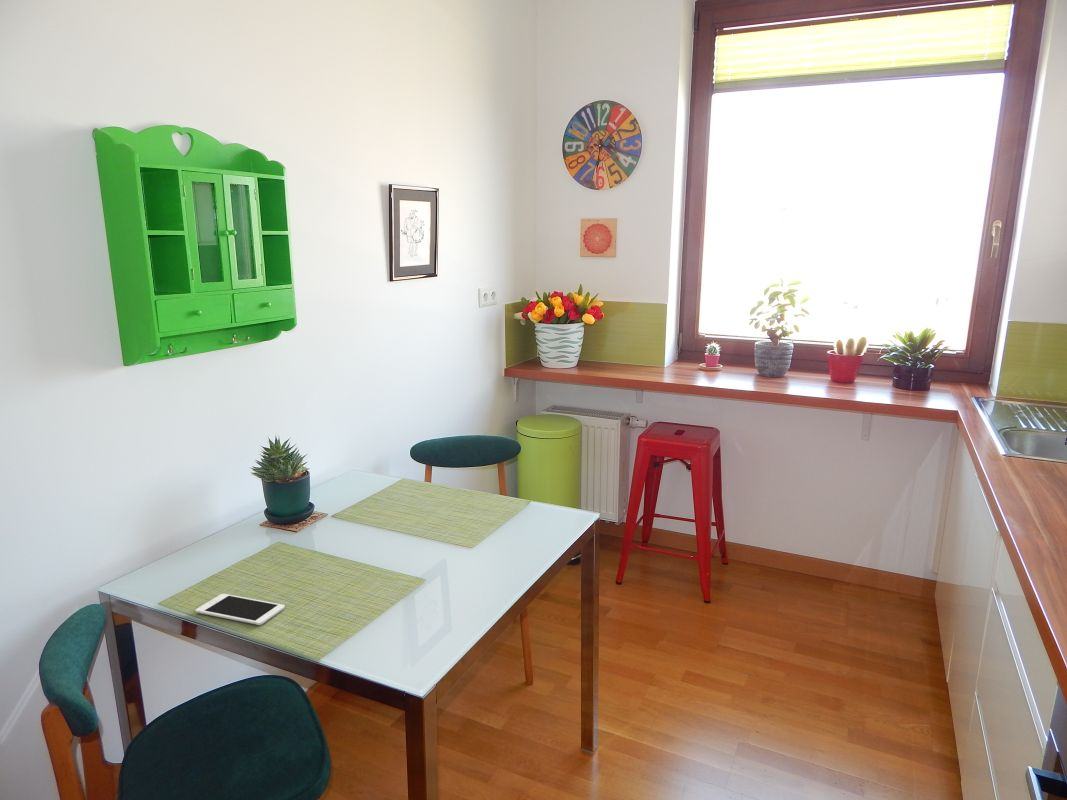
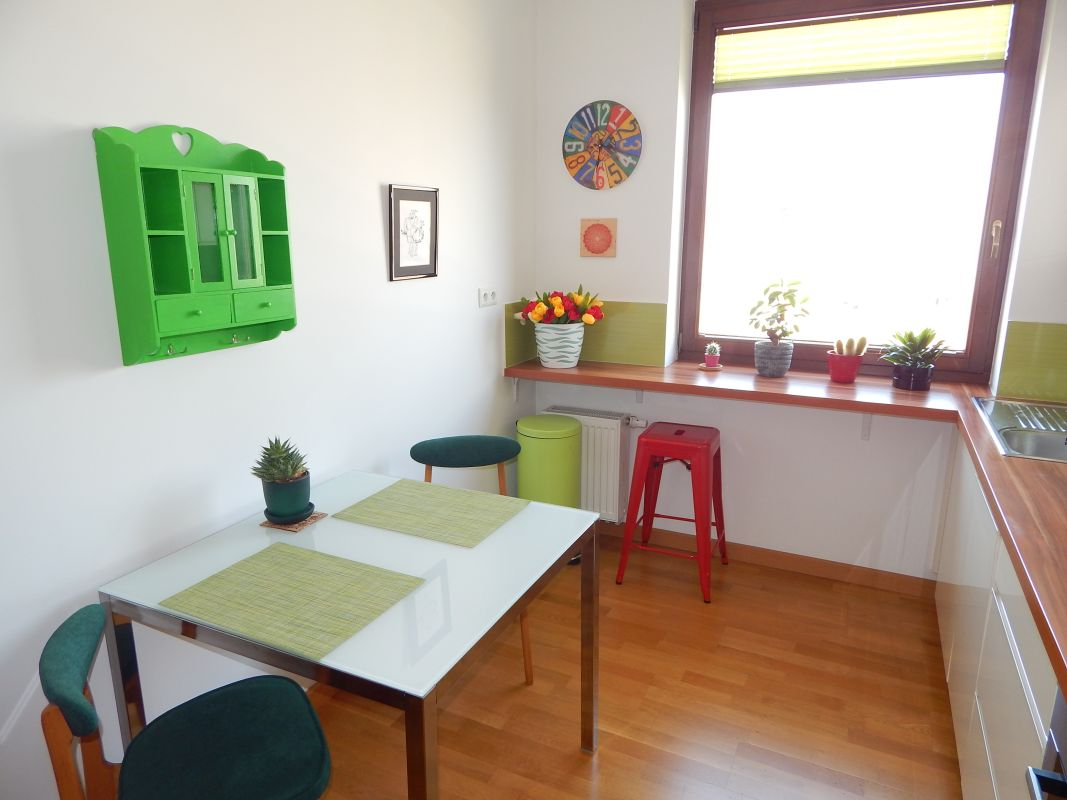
- cell phone [194,593,285,626]
